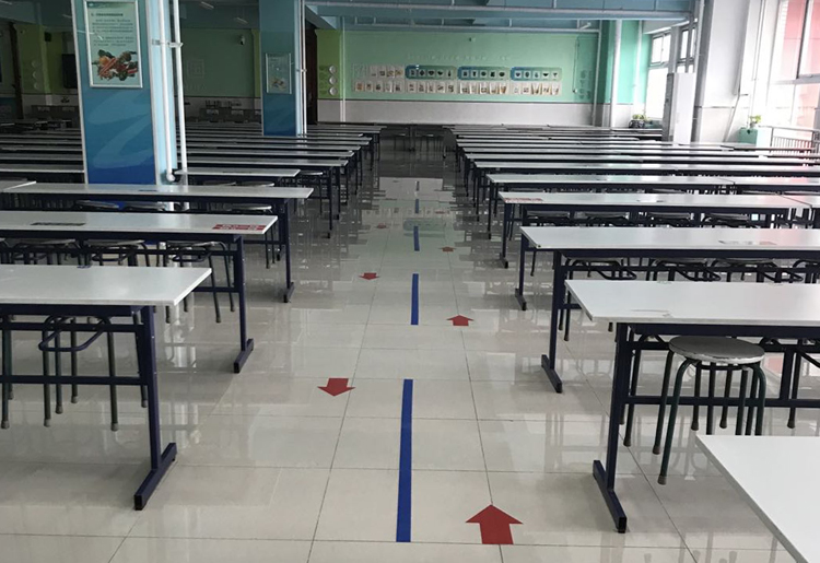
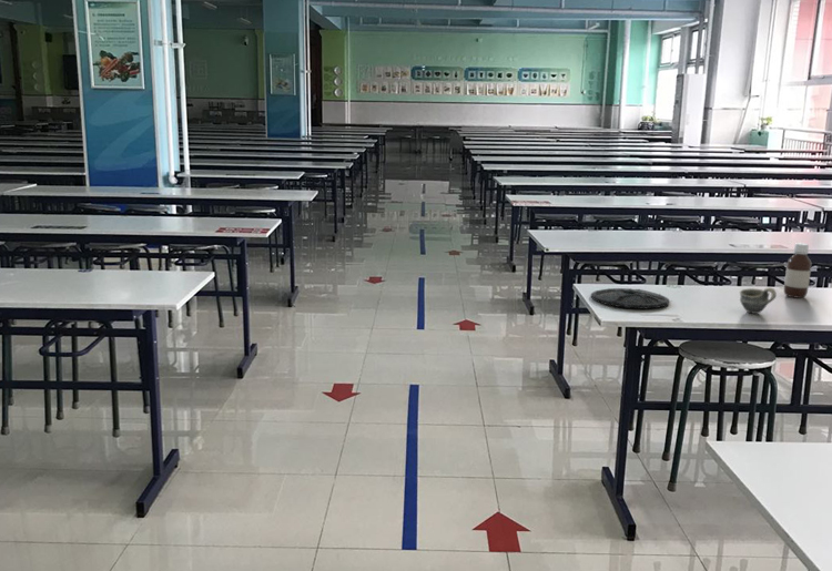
+ plate [590,287,671,310]
+ bottle [783,242,812,298]
+ cup [739,286,778,315]
